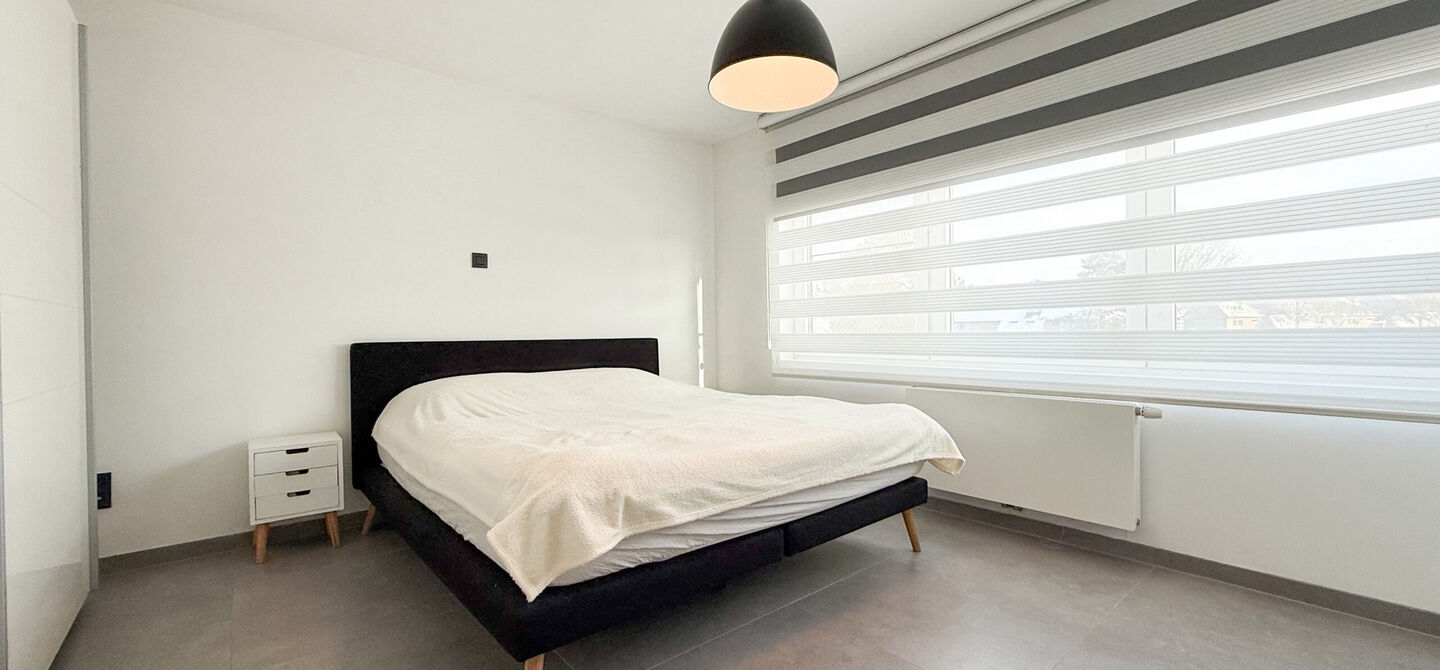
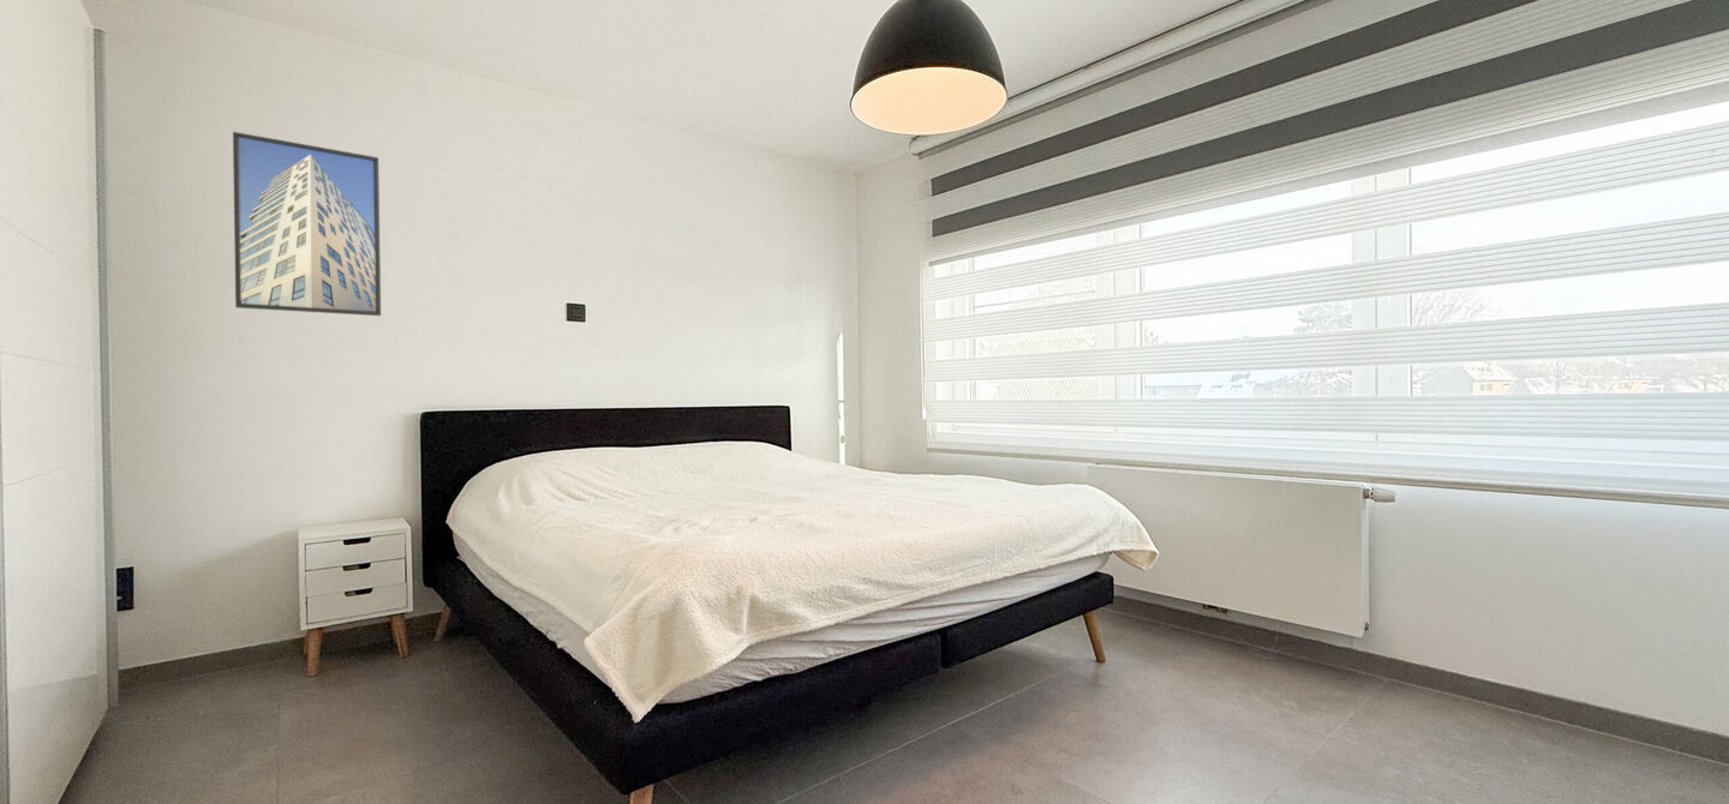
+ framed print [232,131,382,317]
